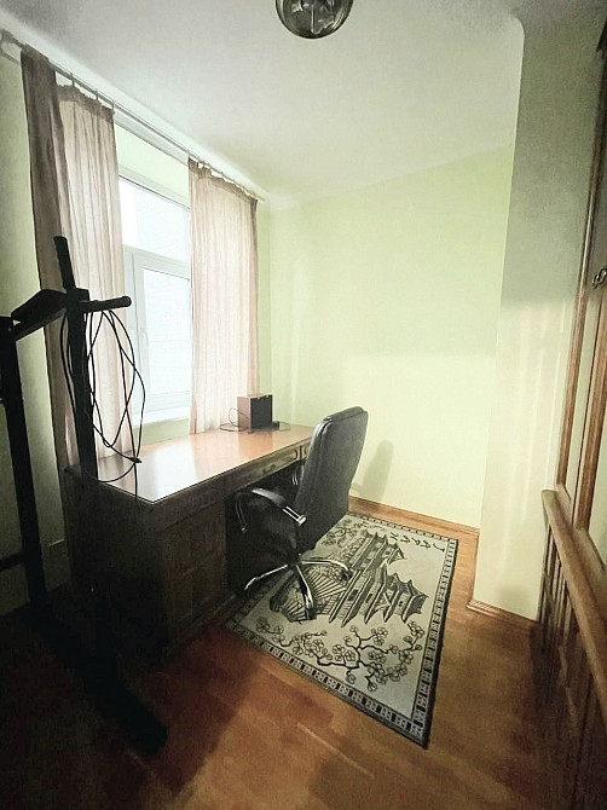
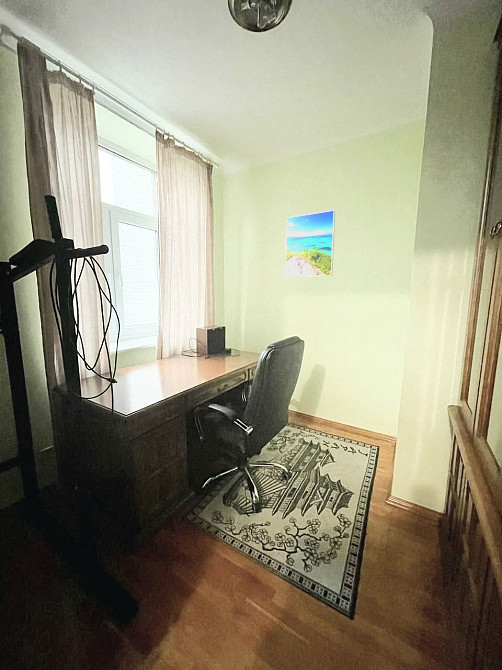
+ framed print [284,209,336,278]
